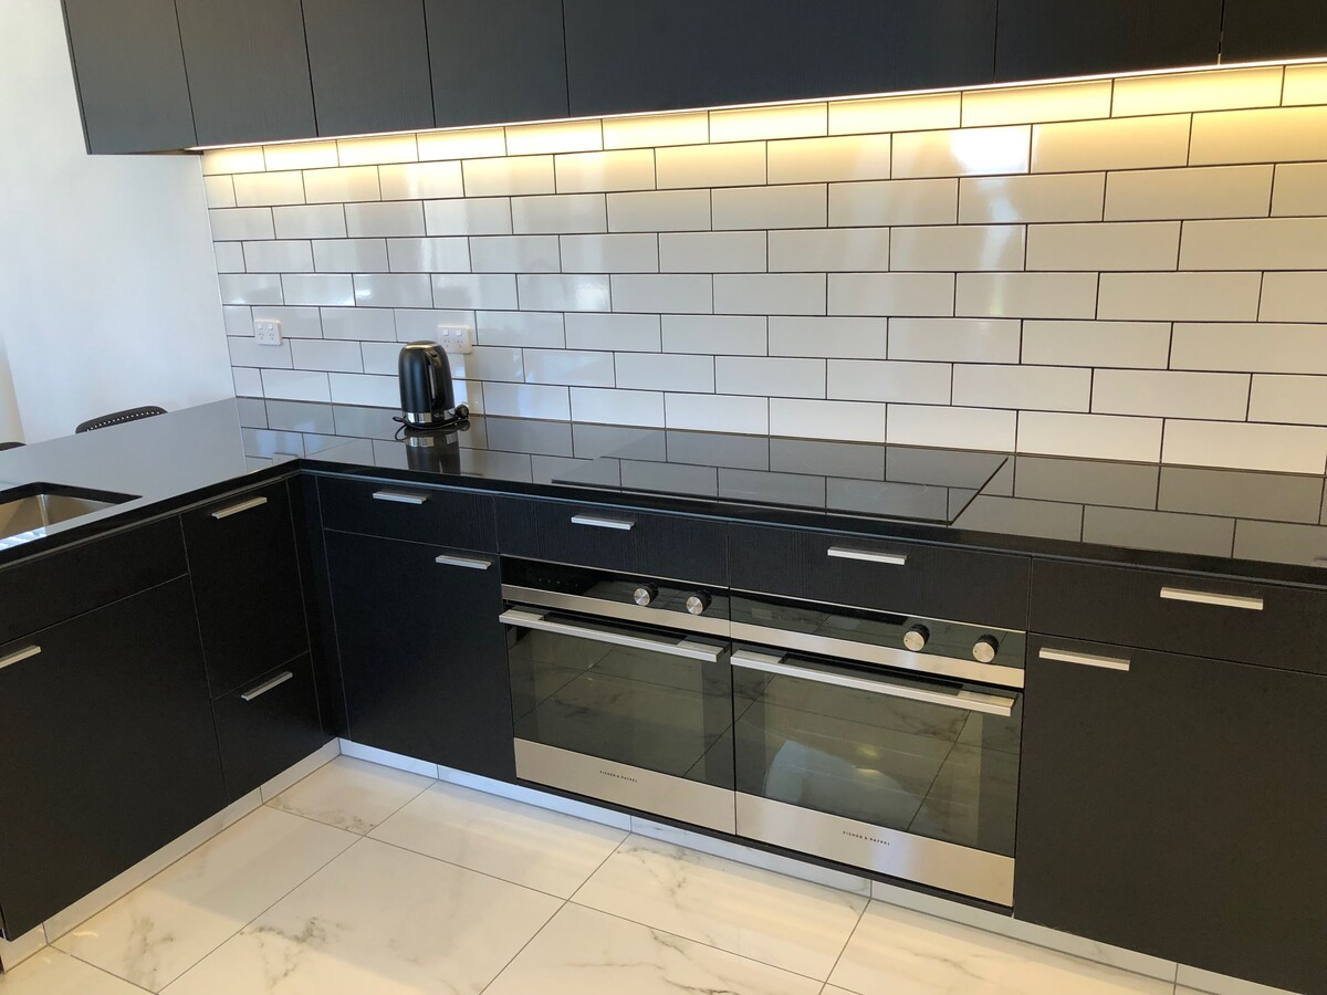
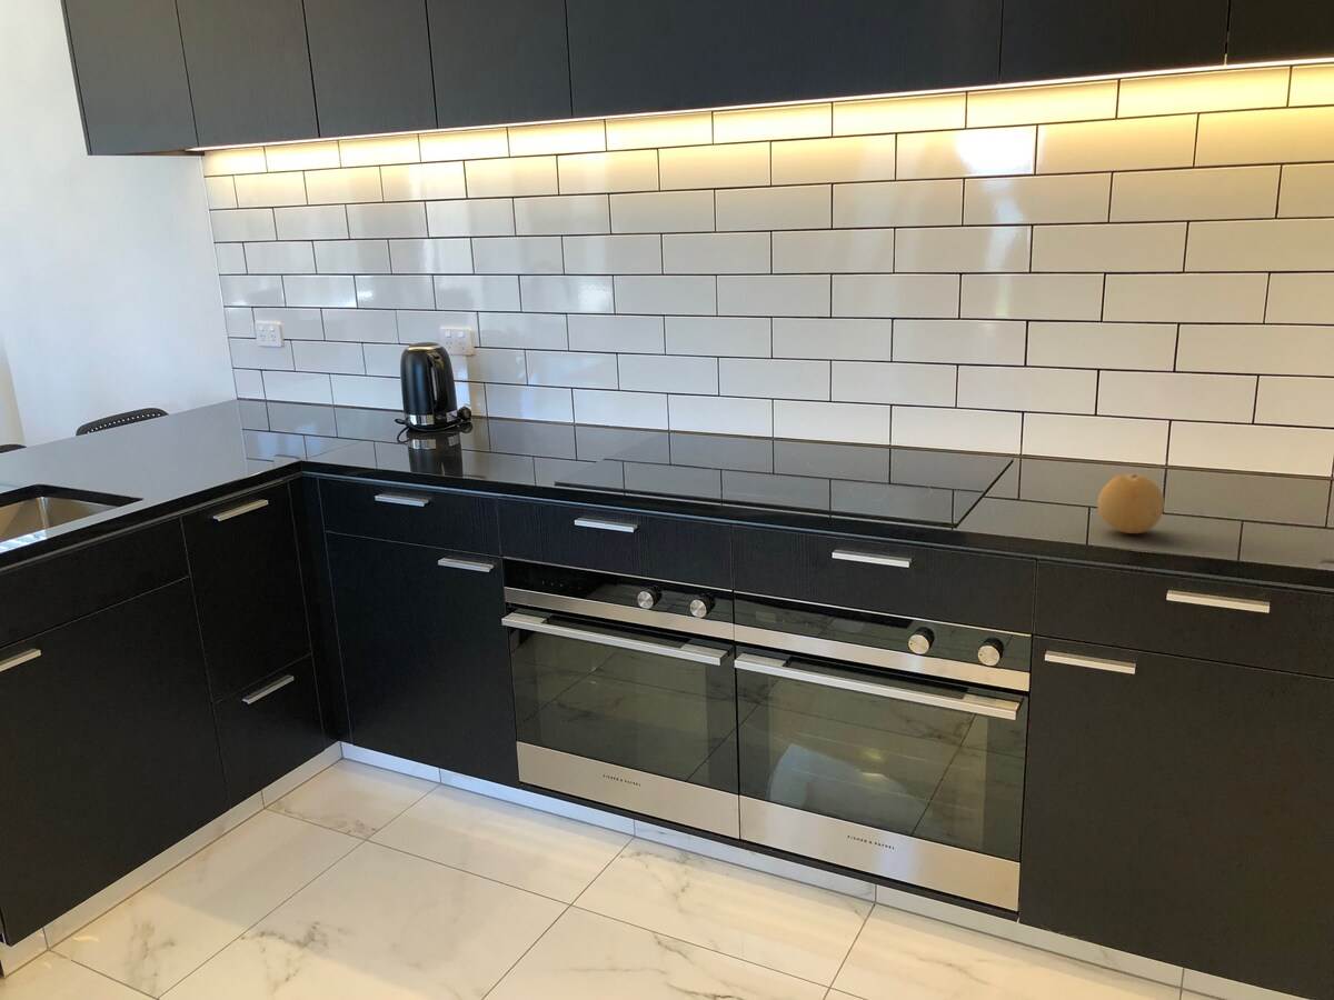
+ fruit [1096,473,1165,534]
